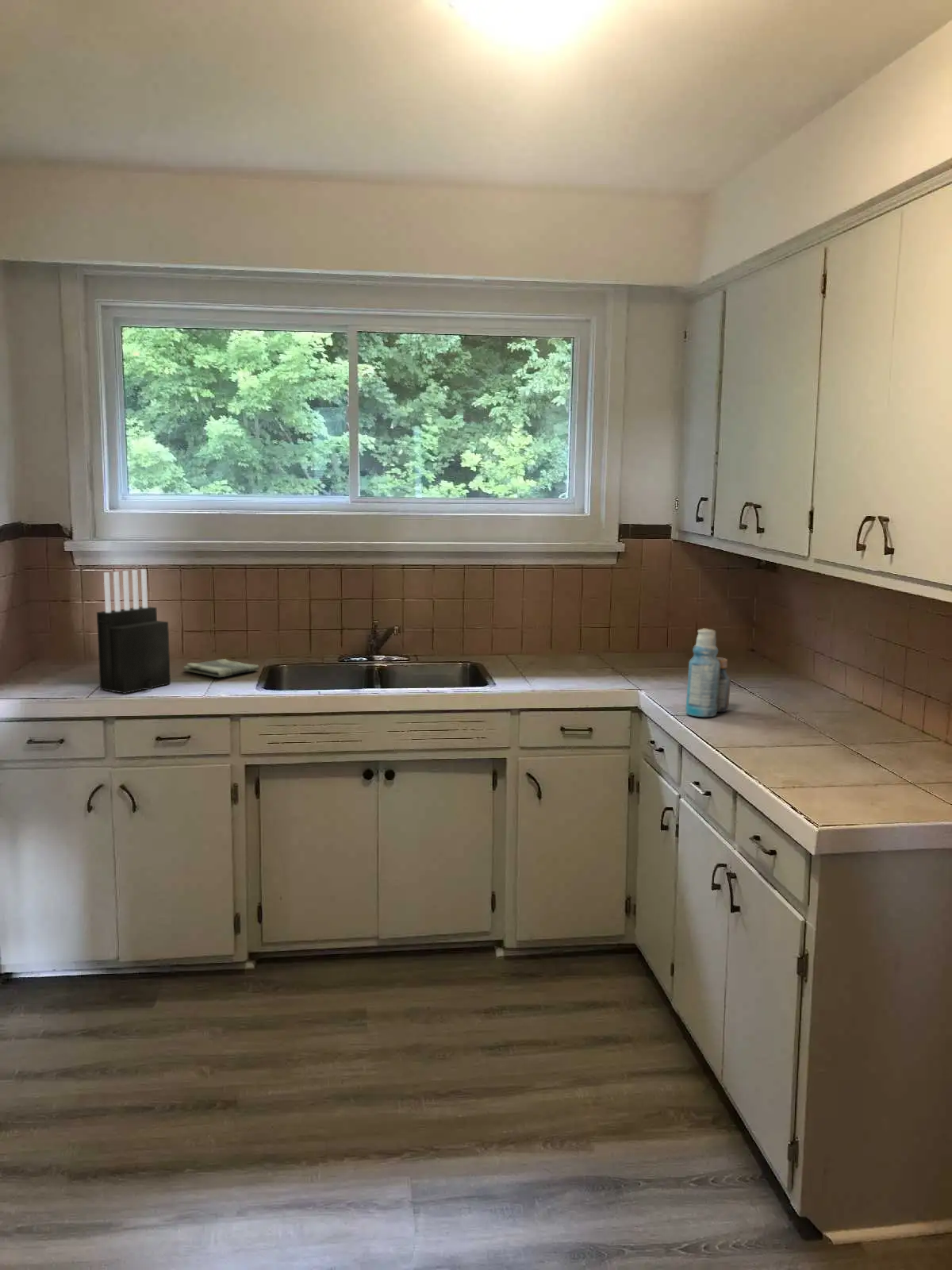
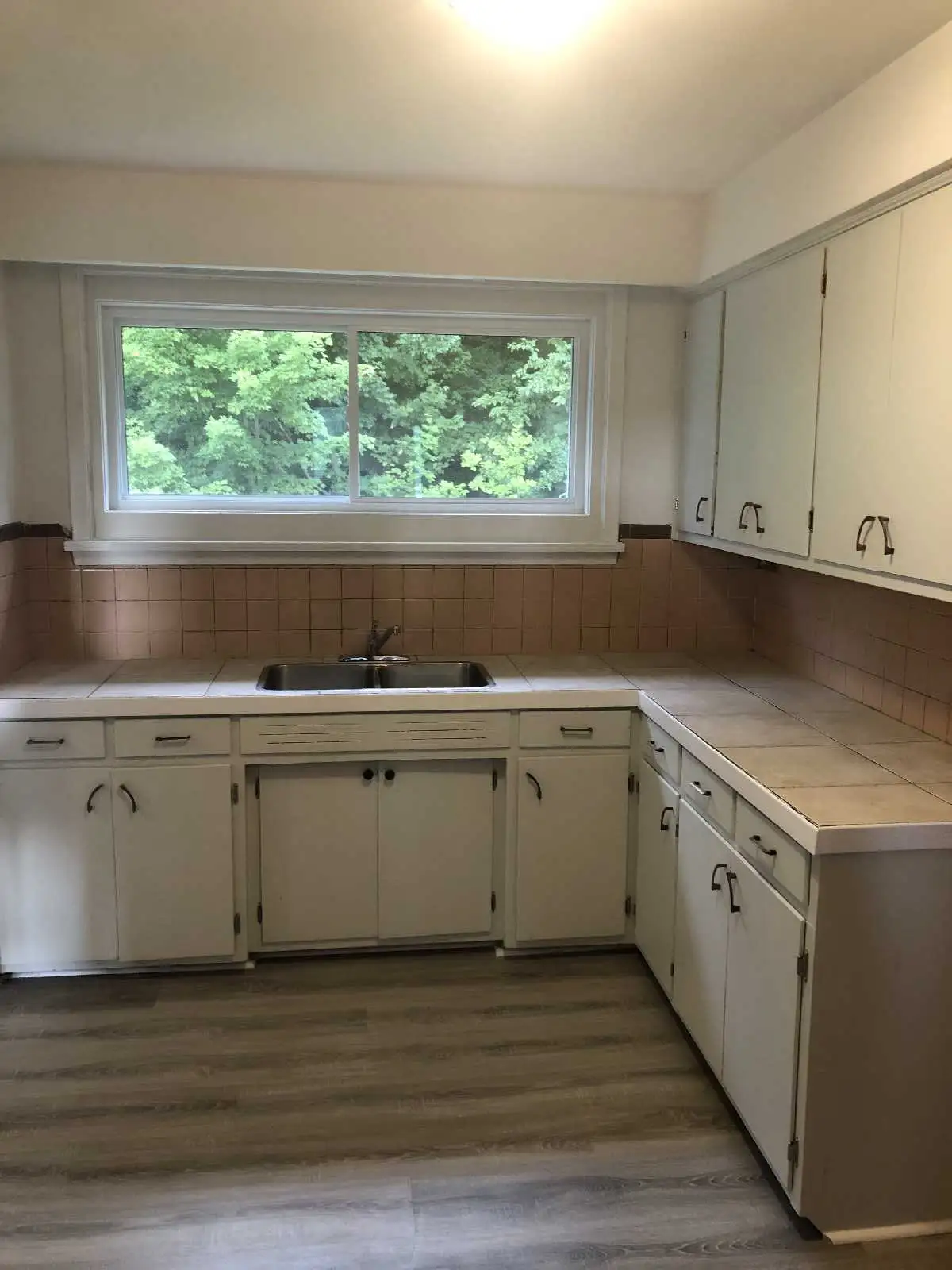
- dish towel [182,658,260,678]
- knife block [96,568,171,695]
- bottle [685,627,731,718]
